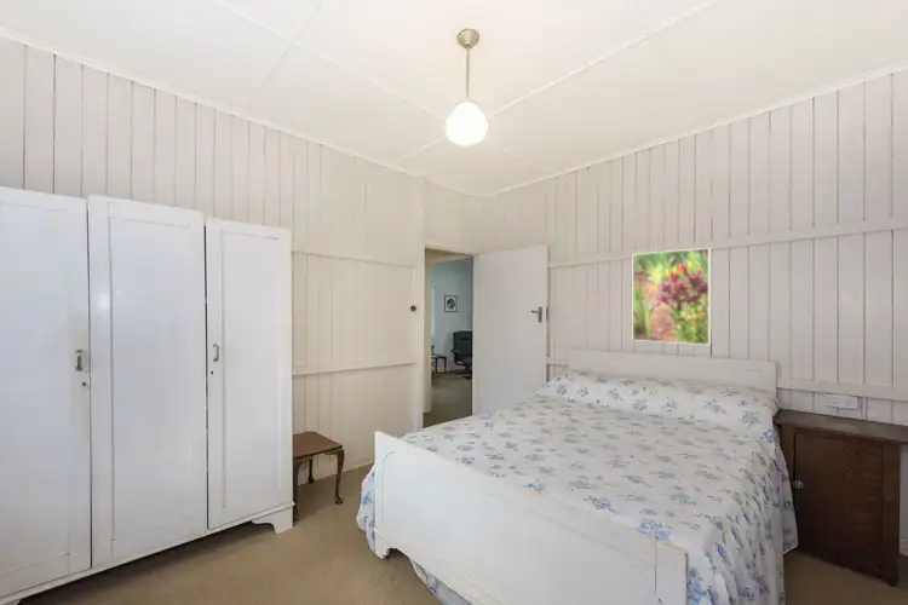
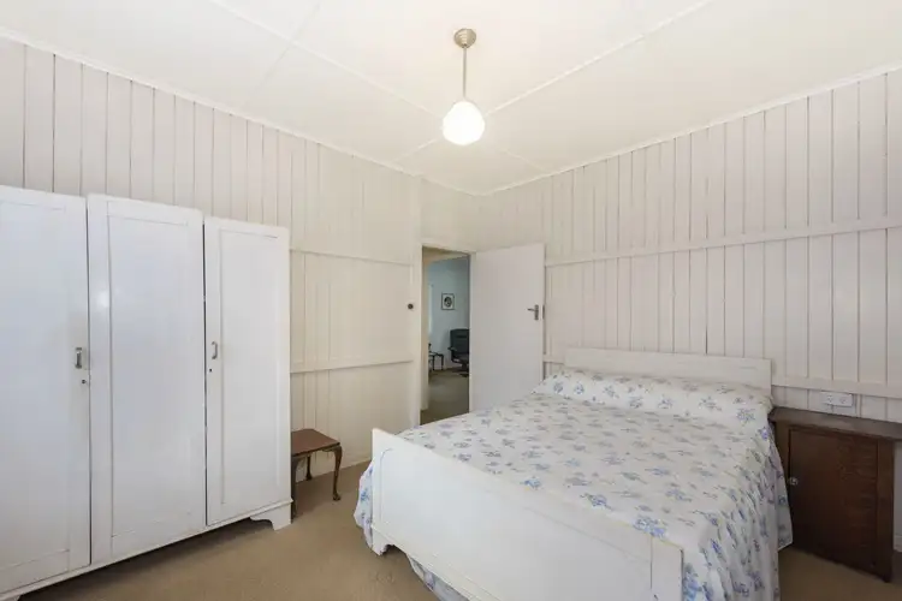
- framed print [632,247,712,346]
